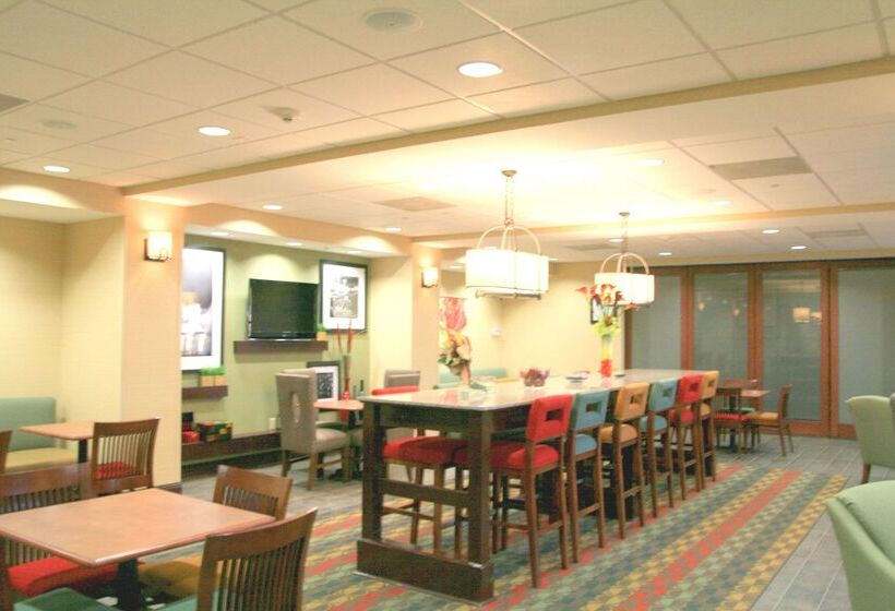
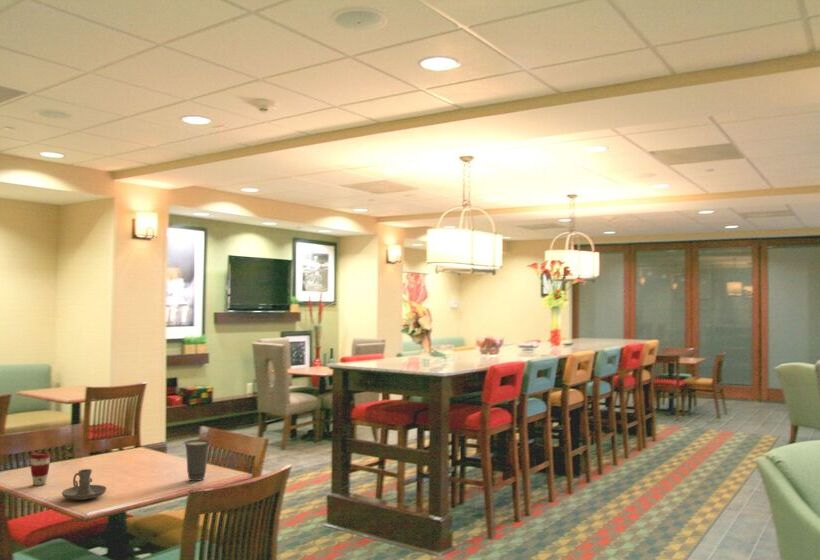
+ candle holder [61,468,108,501]
+ cup [183,438,212,482]
+ coffee cup [29,451,52,486]
